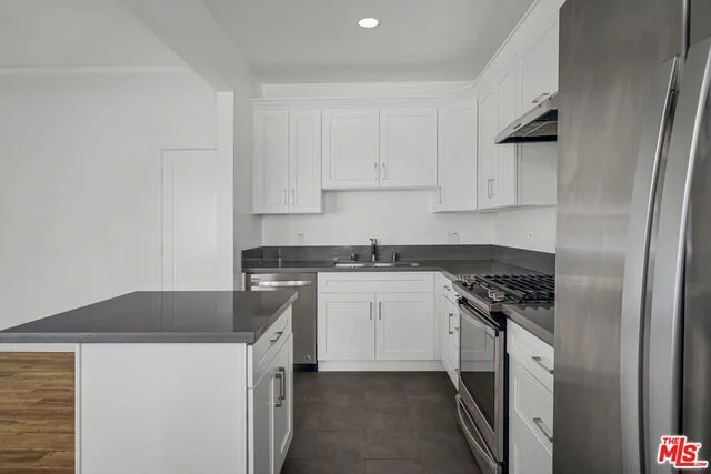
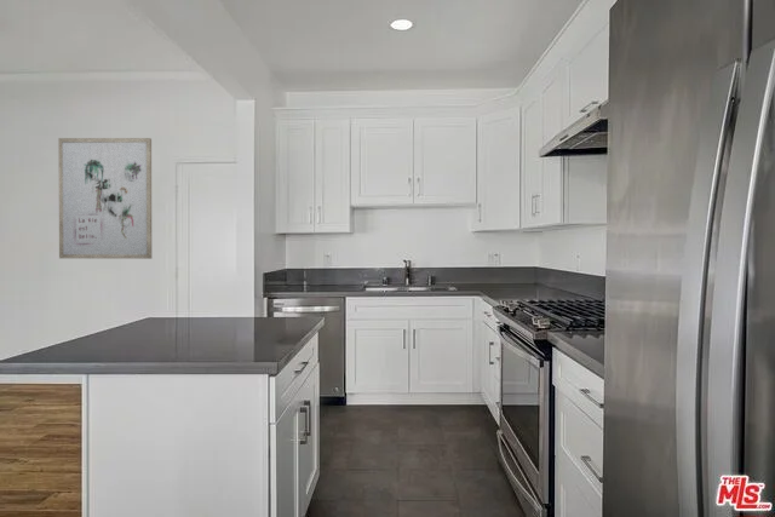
+ wall art [57,137,153,260]
